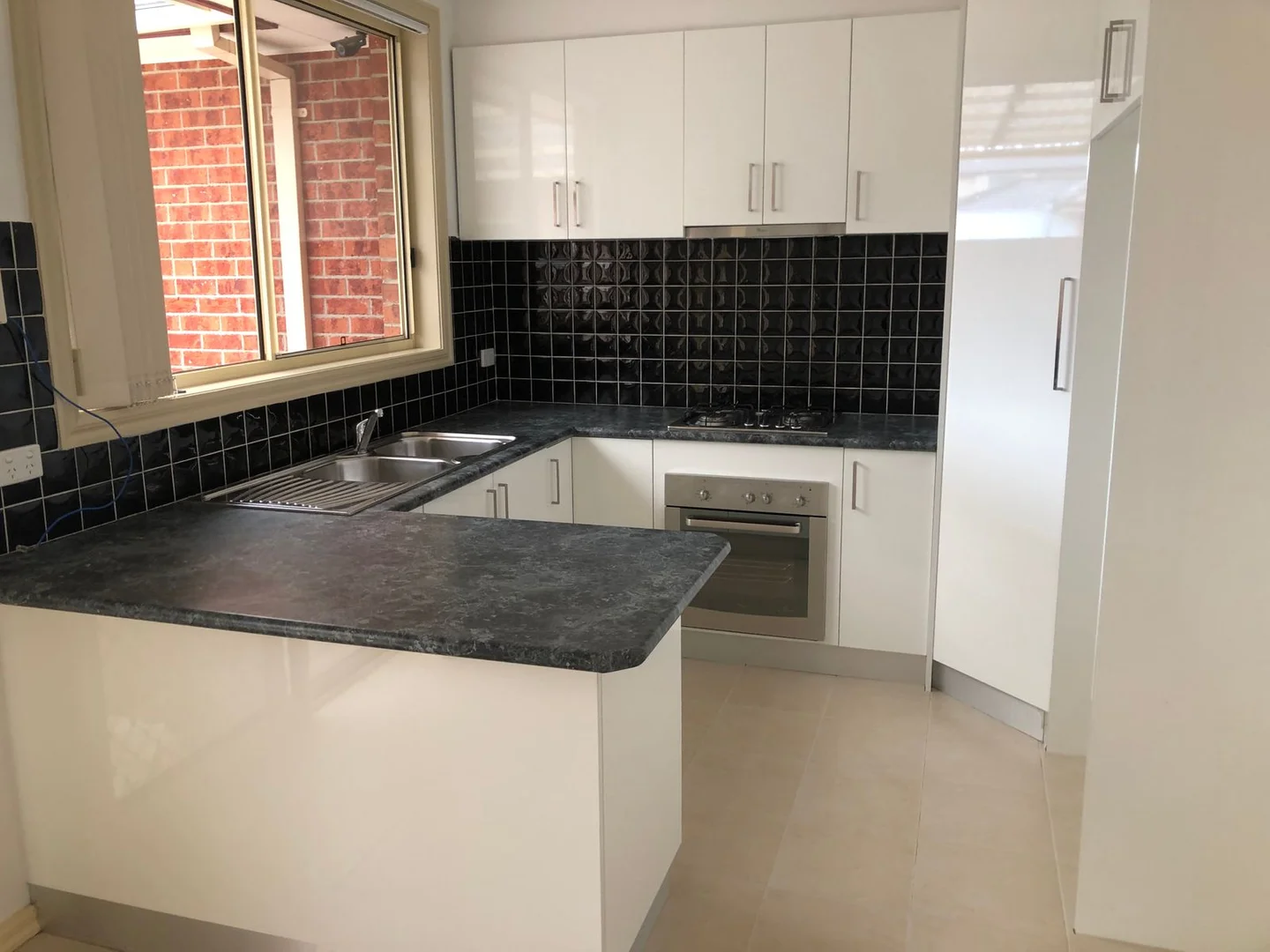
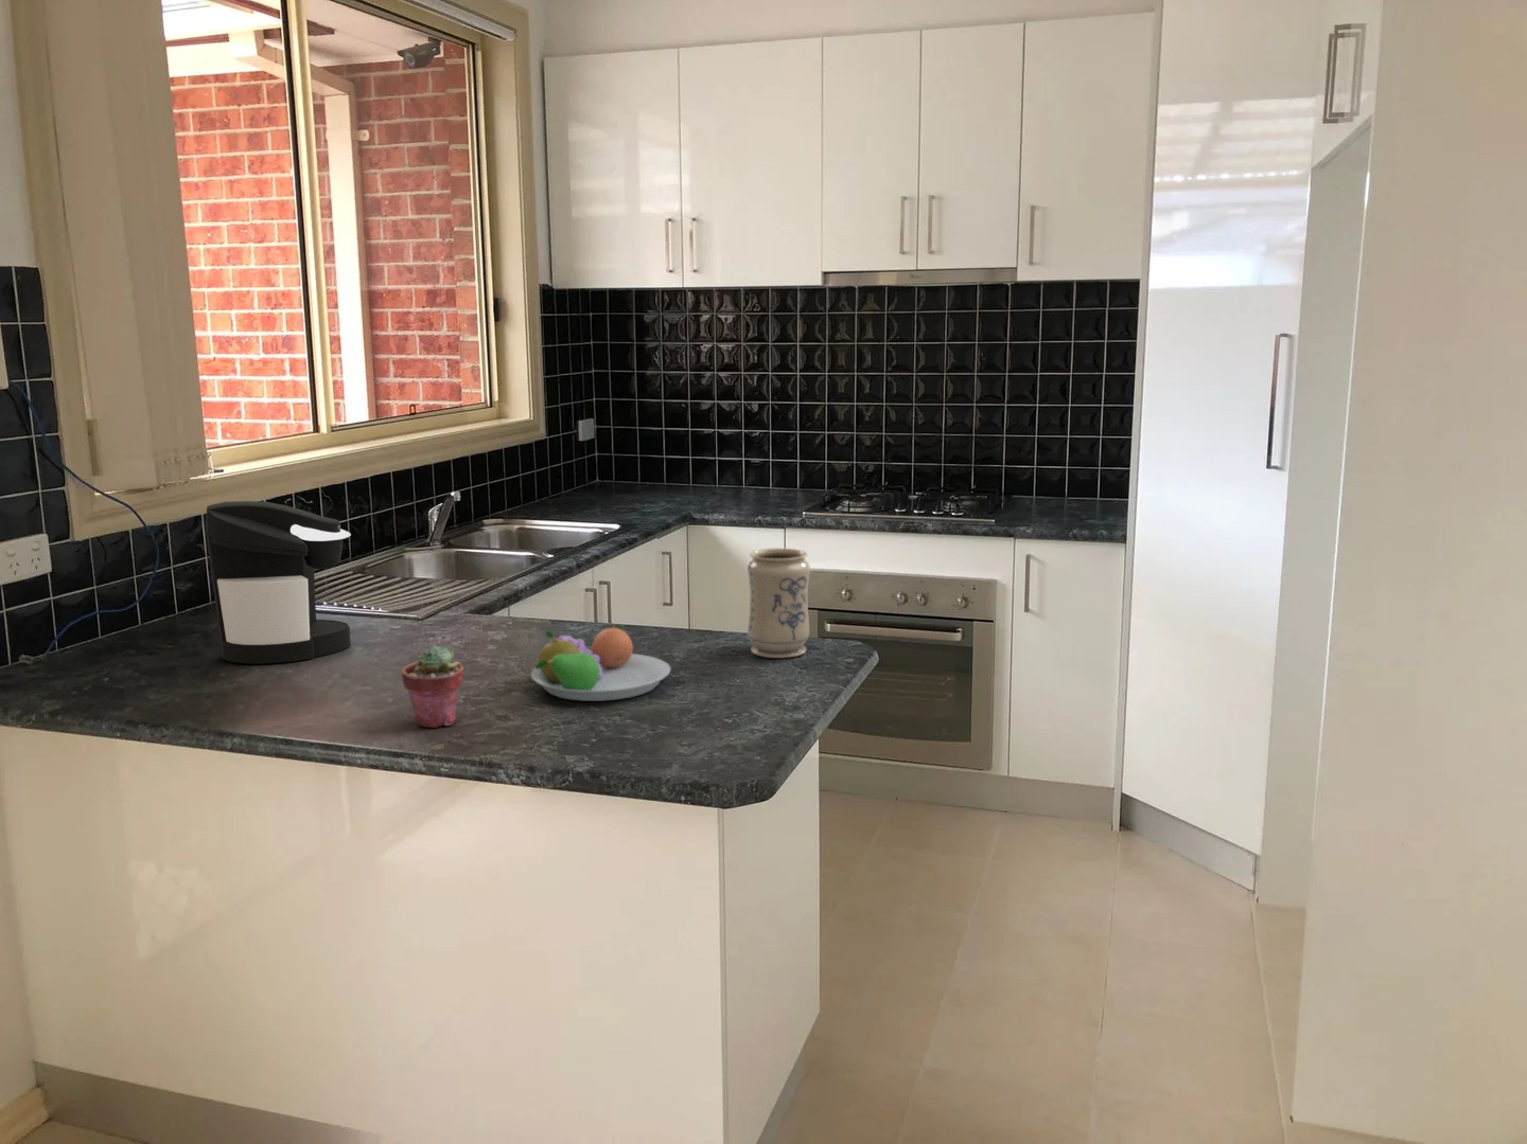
+ potted succulent [400,644,464,728]
+ vase [747,548,812,659]
+ coffee maker [204,500,352,666]
+ fruit bowl [530,625,672,702]
